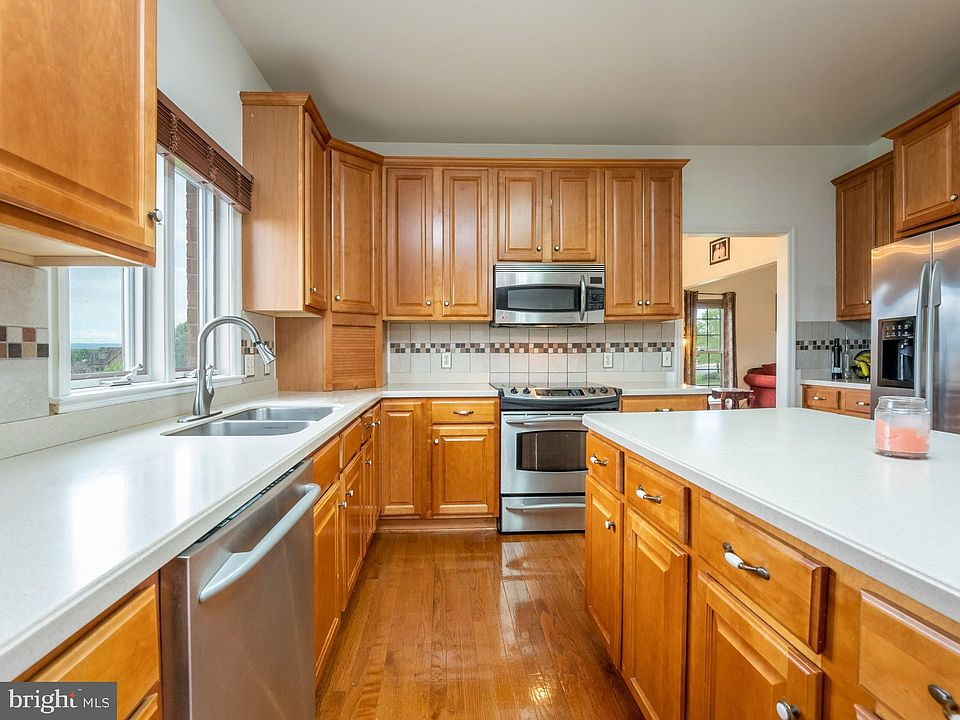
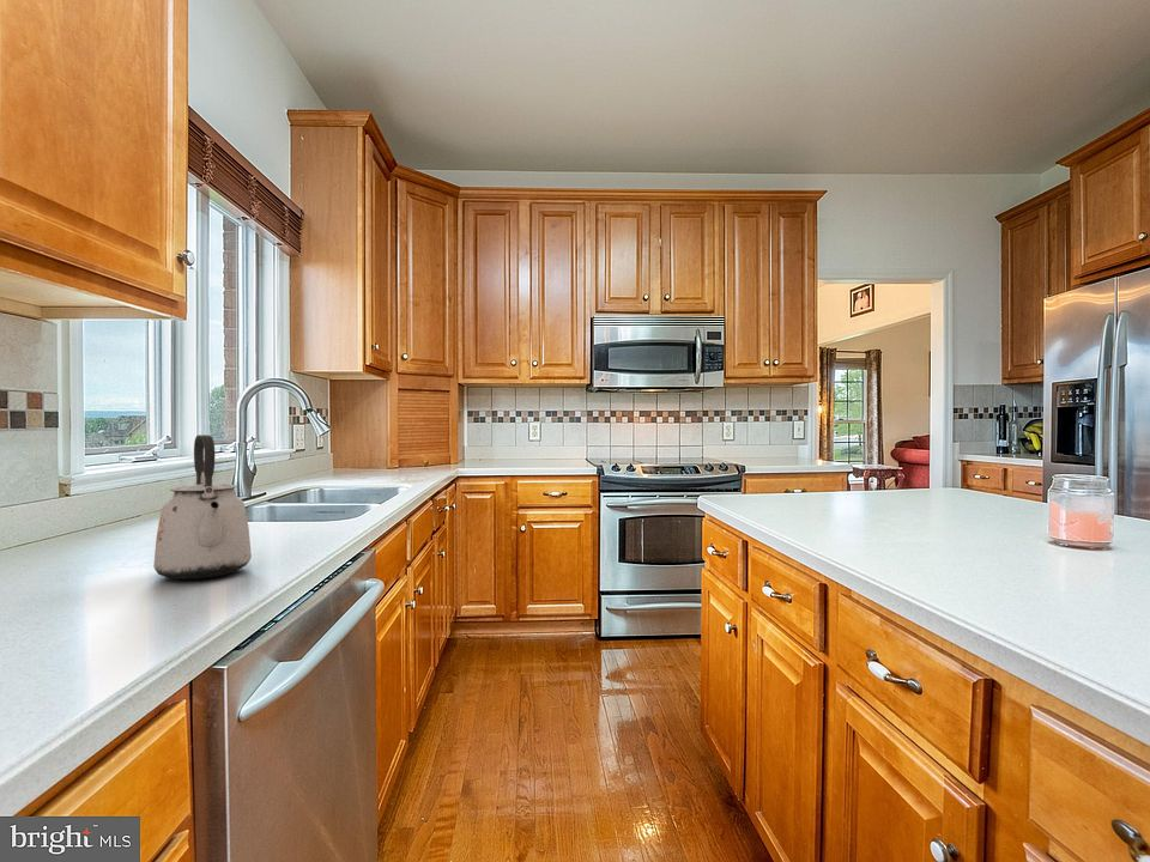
+ kettle [152,433,253,581]
